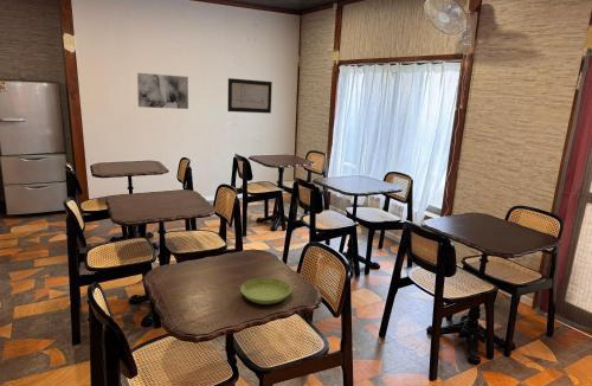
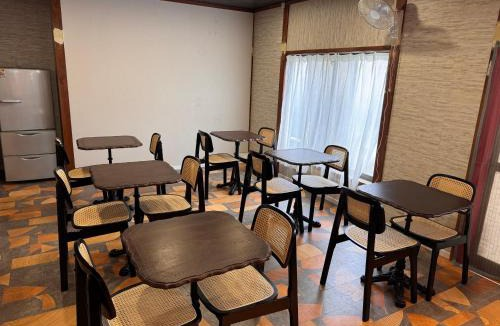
- wall art [226,77,274,115]
- wall art [136,72,189,110]
- saucer [239,277,292,305]
